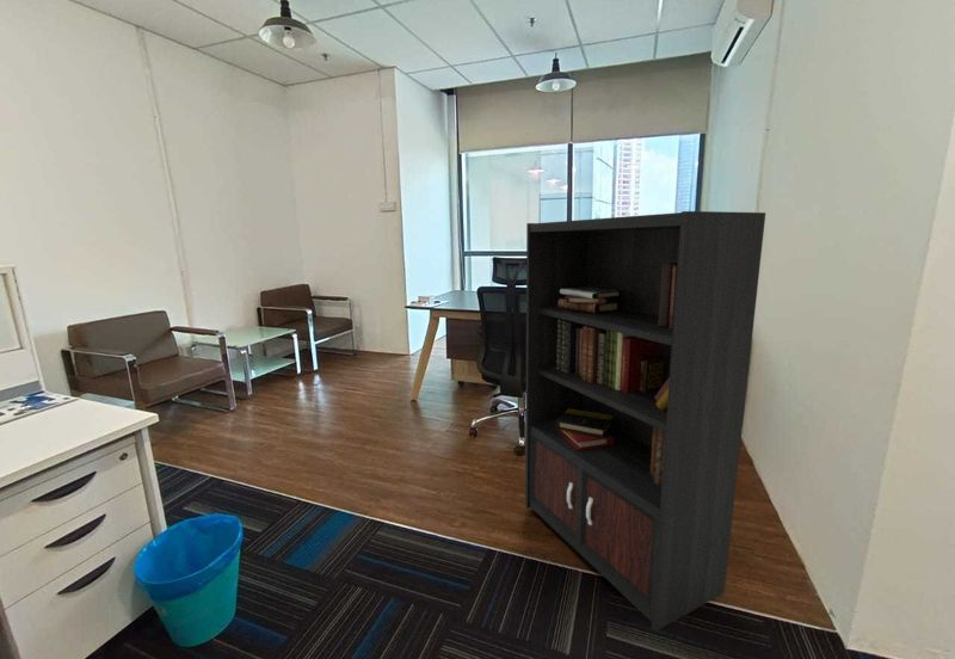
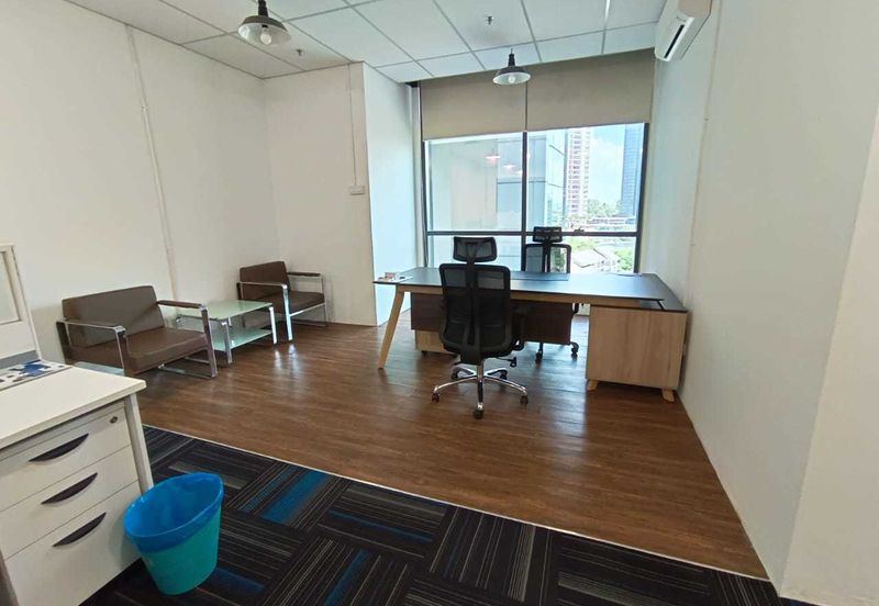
- bookcase [524,210,837,633]
